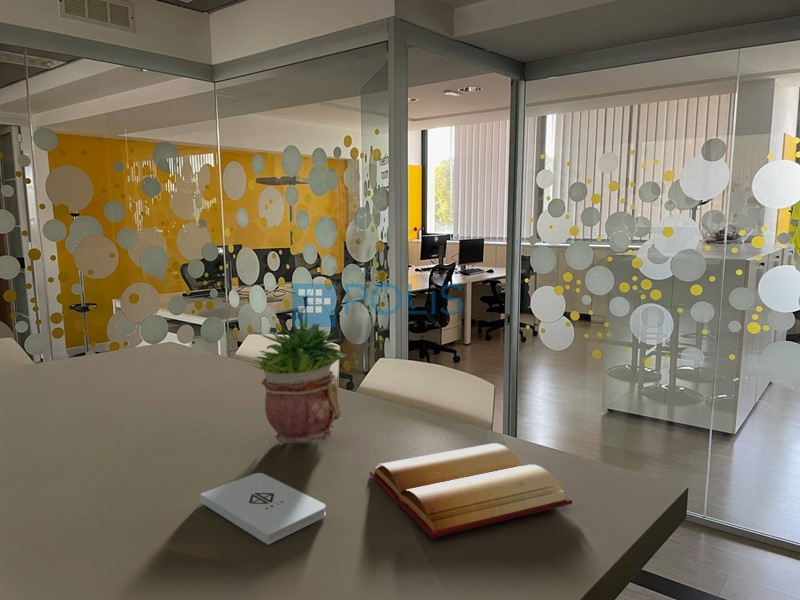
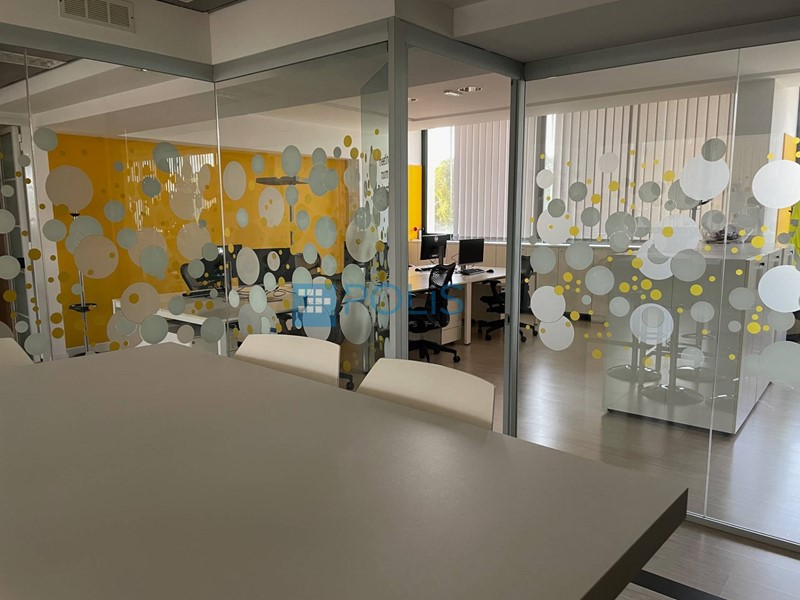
- notepad [199,472,327,546]
- potted plant [249,310,347,449]
- bible [369,442,573,539]
